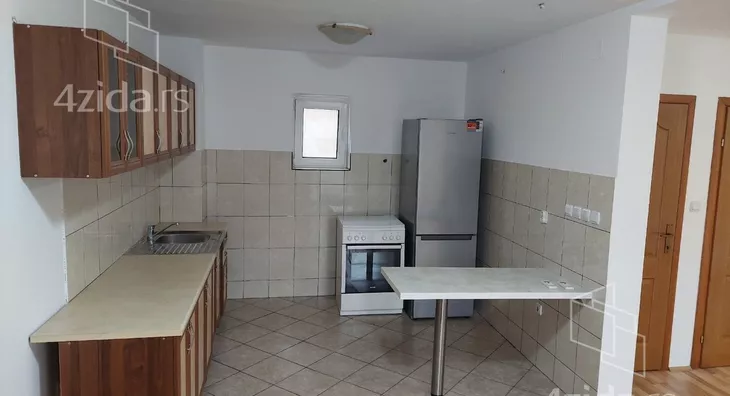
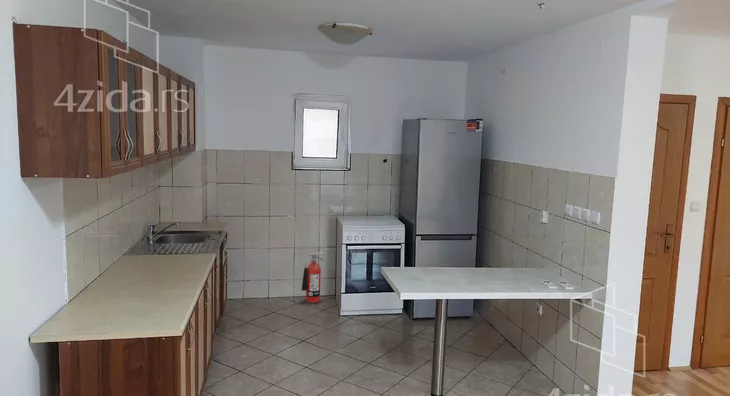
+ fire extinguisher [301,252,325,303]
